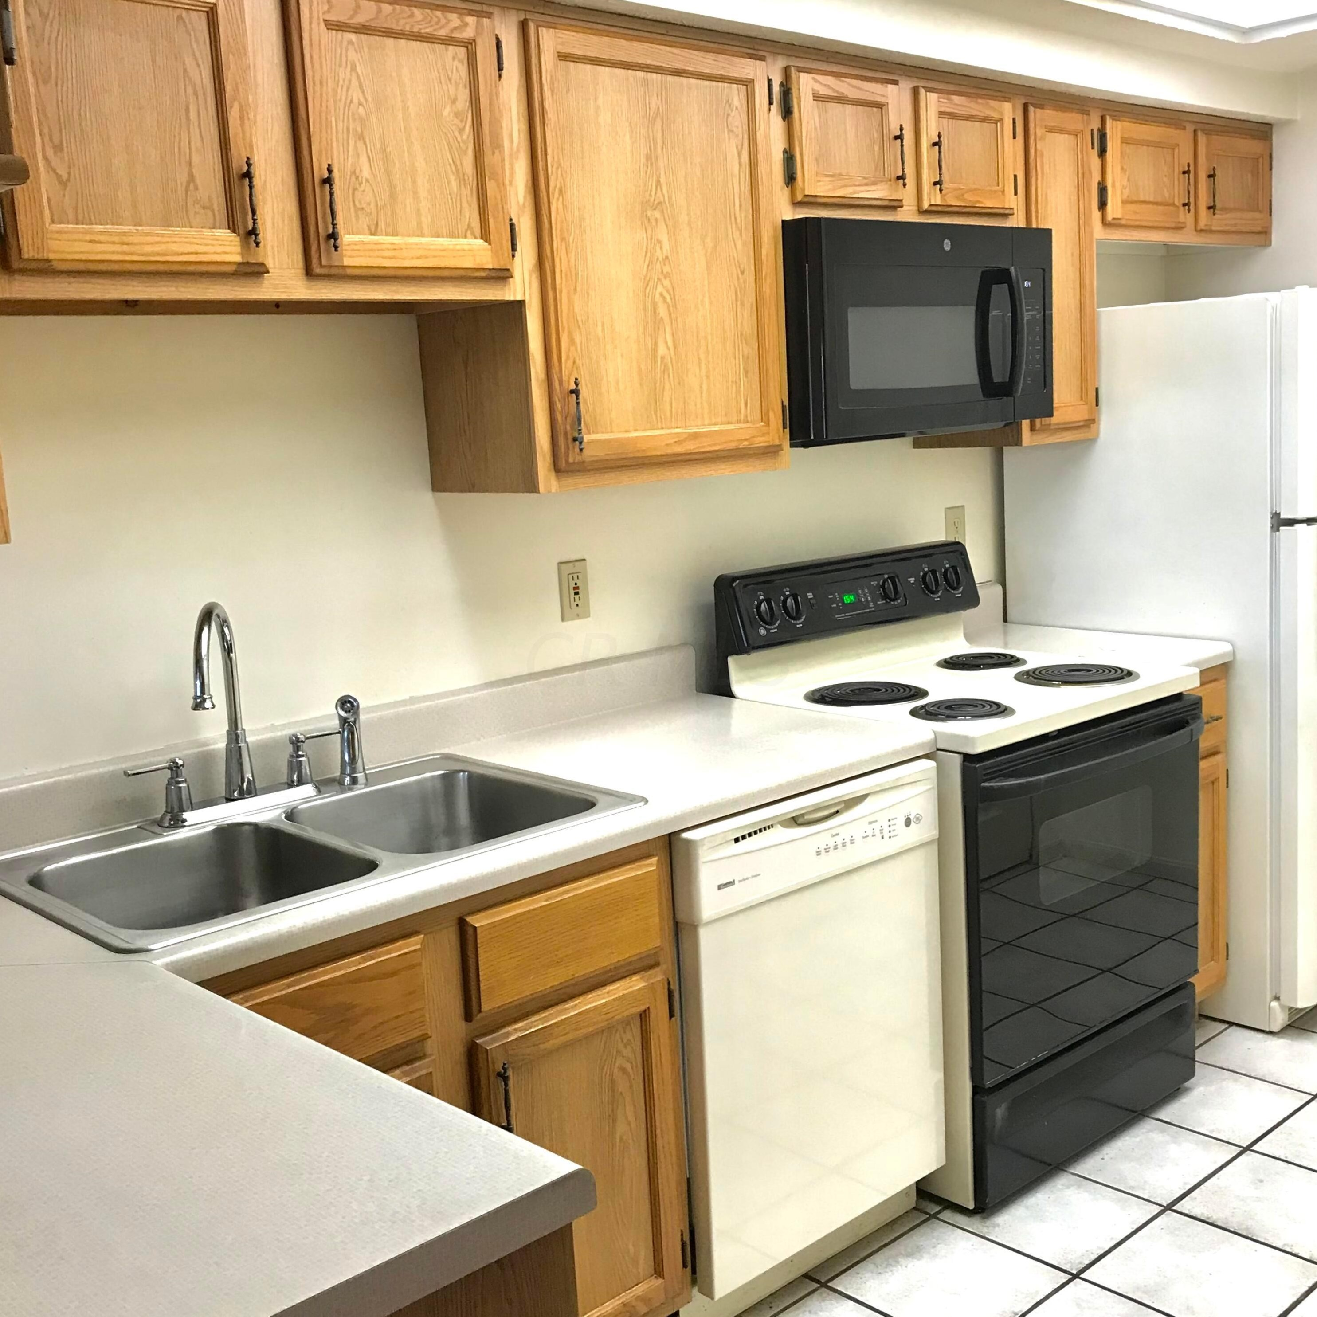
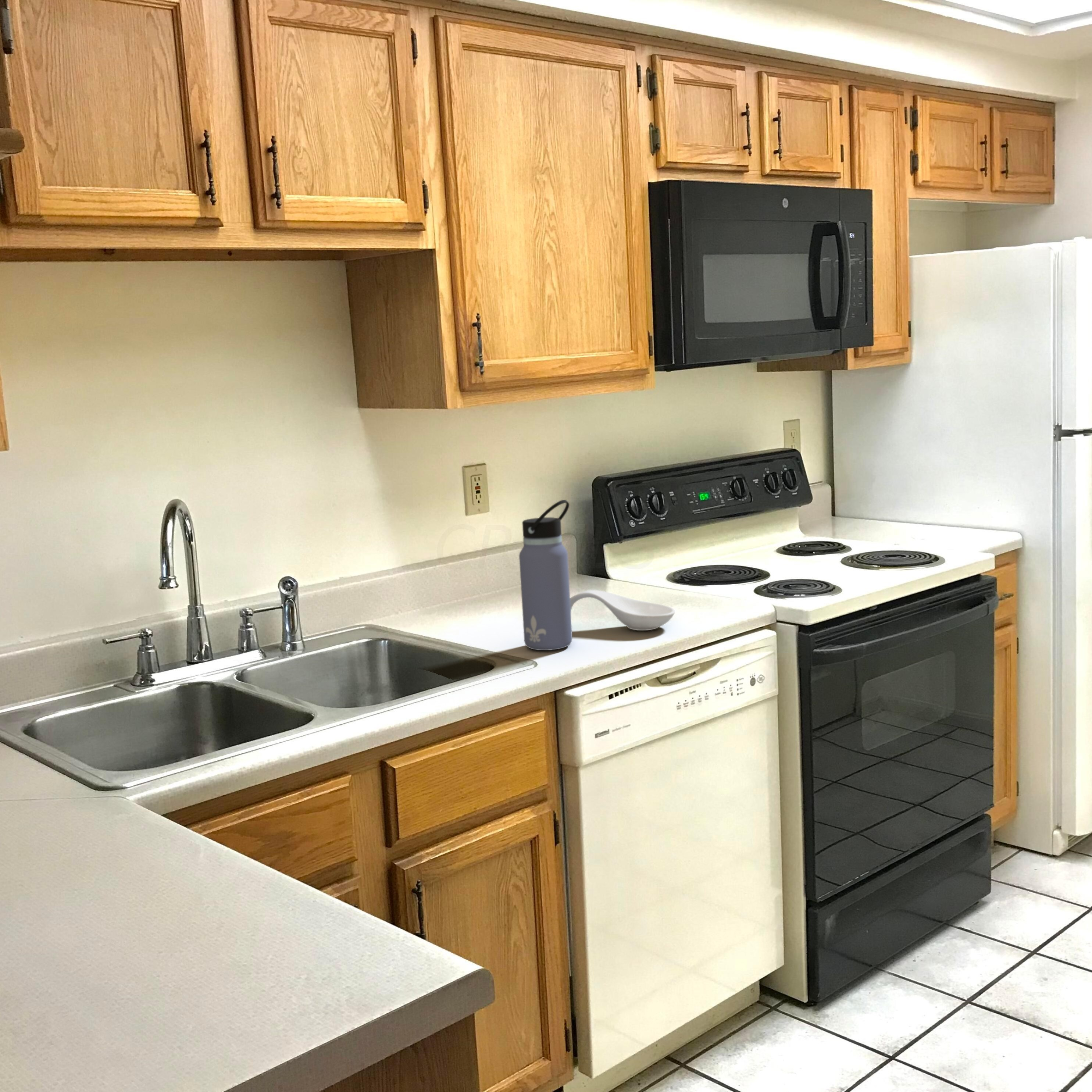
+ water bottle [519,499,572,651]
+ spoon rest [570,590,675,631]
